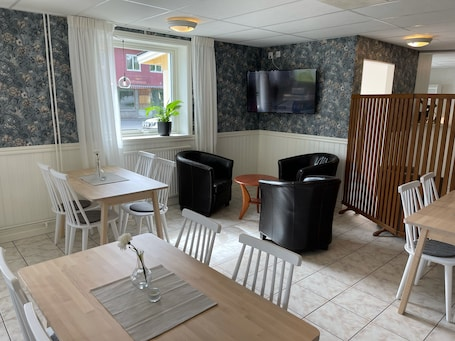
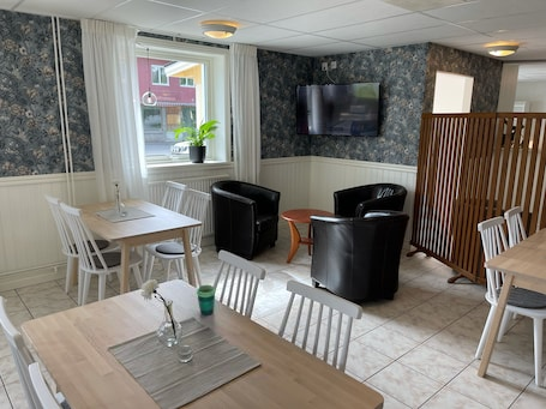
+ cup [196,284,217,317]
